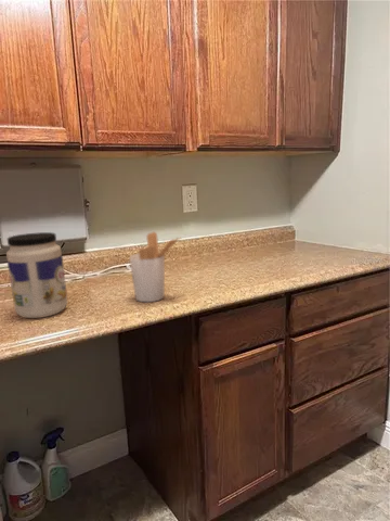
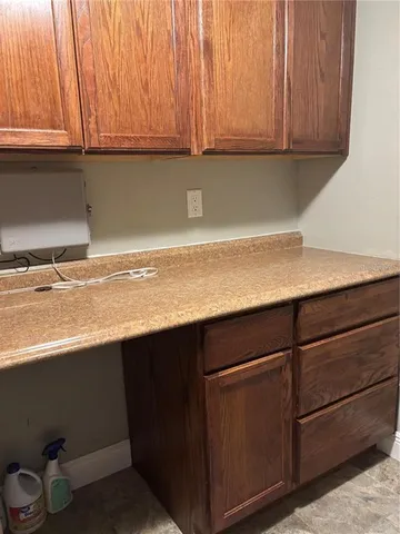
- jar [5,231,68,319]
- utensil holder [128,231,180,303]
